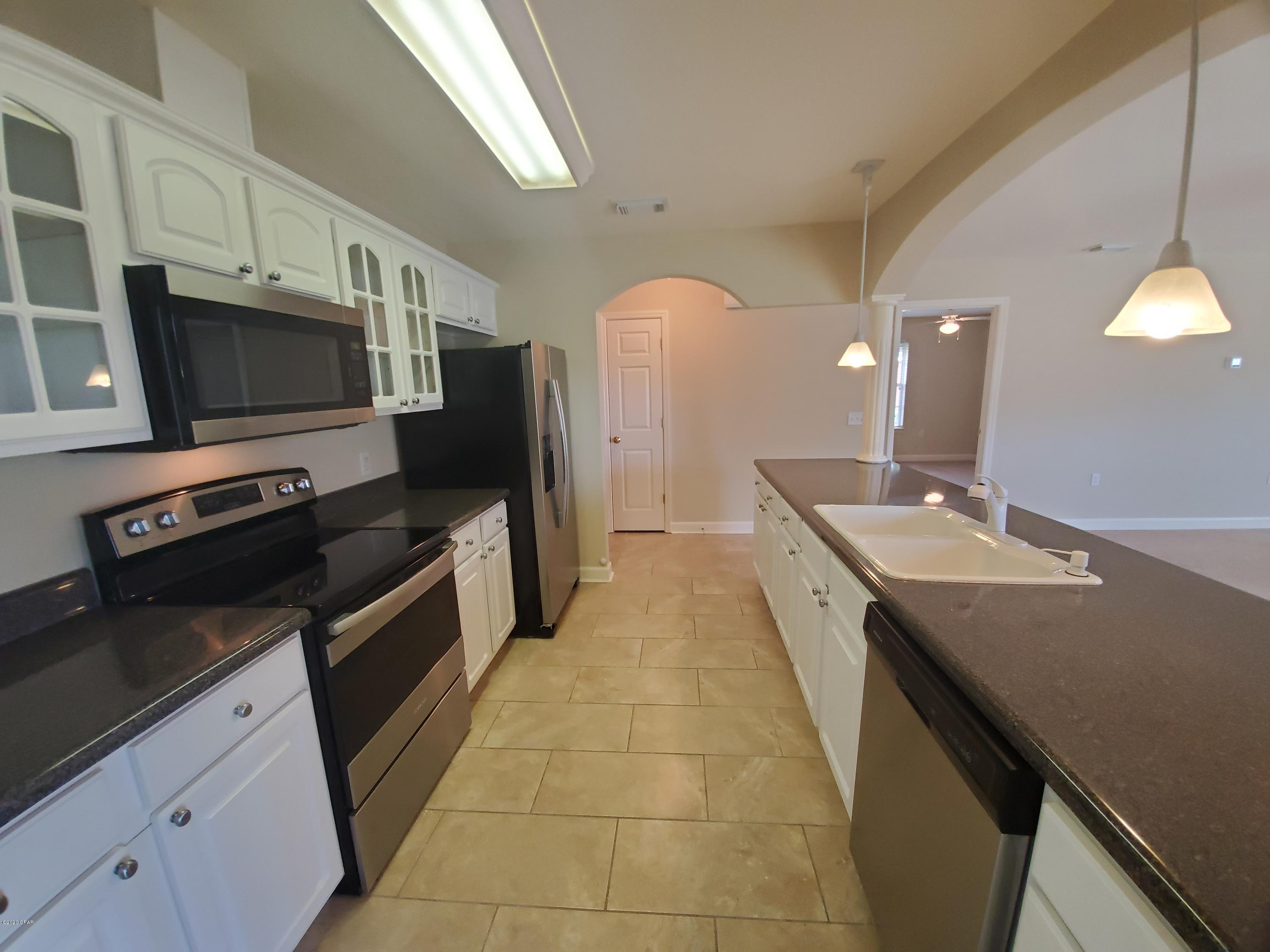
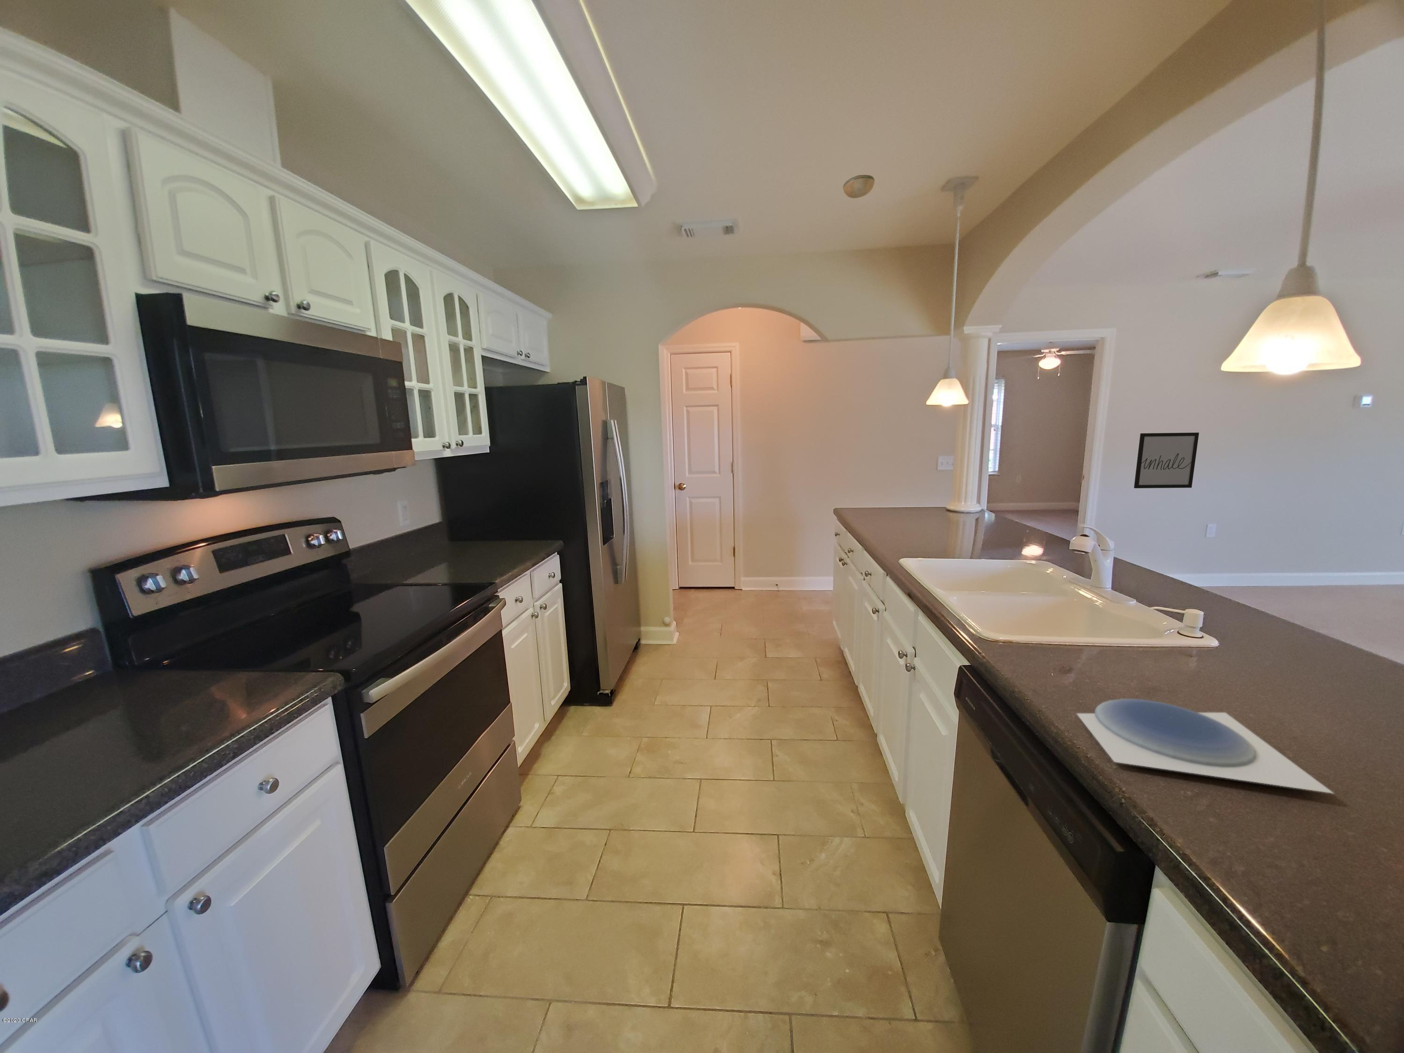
+ bowl [1076,698,1334,794]
+ wall art [1133,432,1199,489]
+ smoke detector [842,175,876,199]
